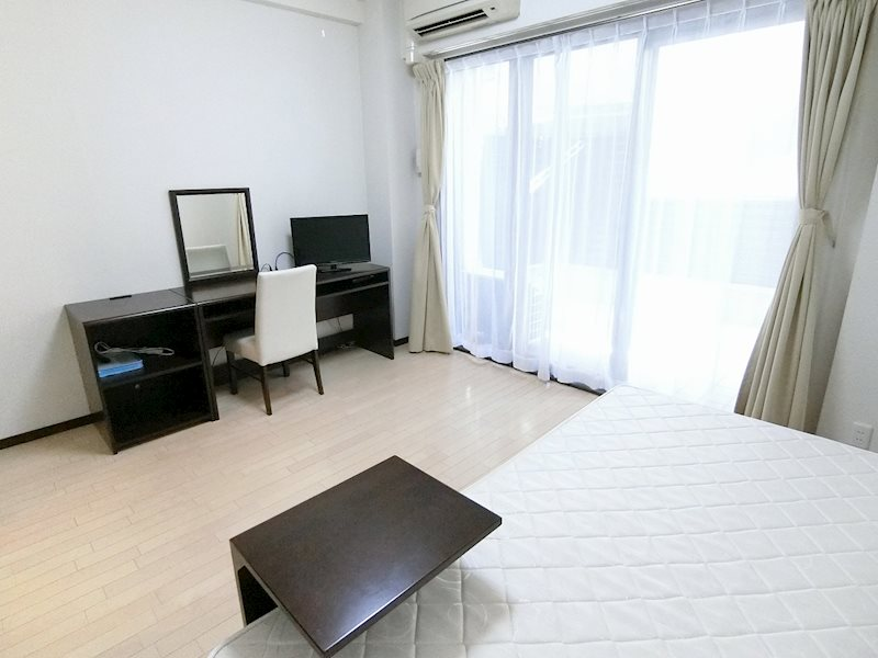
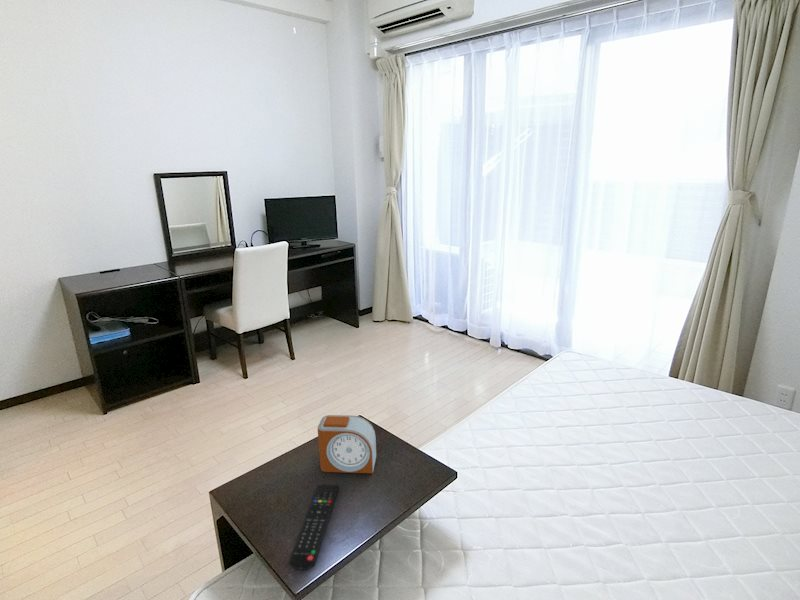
+ remote control [288,484,339,571]
+ alarm clock [317,414,377,474]
